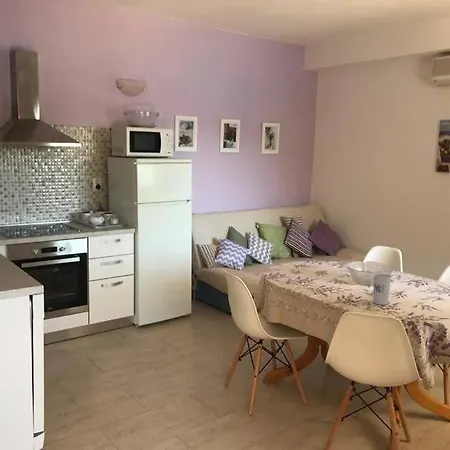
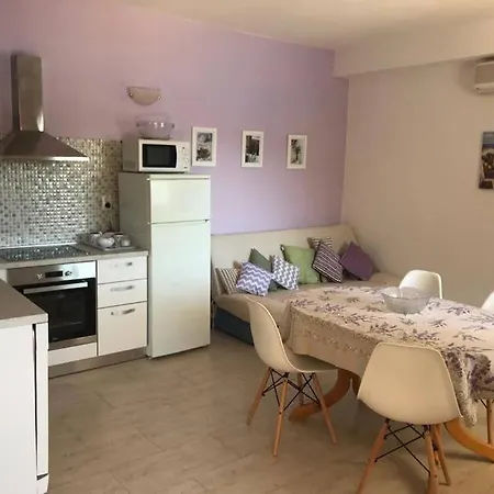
- cup [373,273,392,306]
